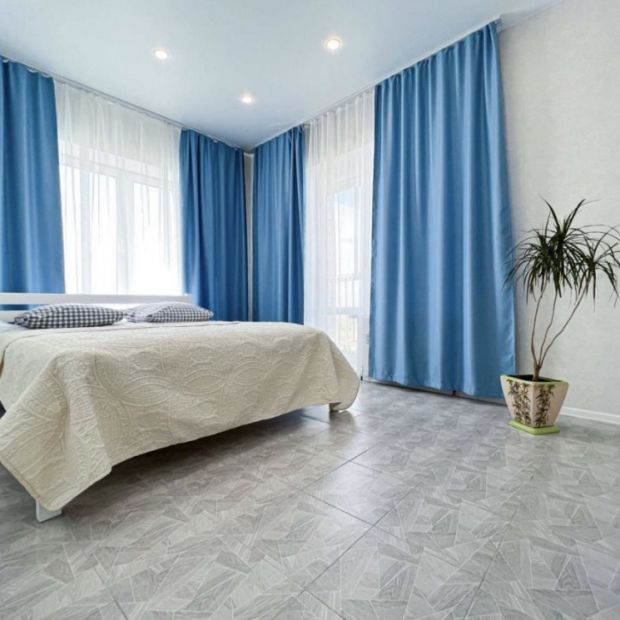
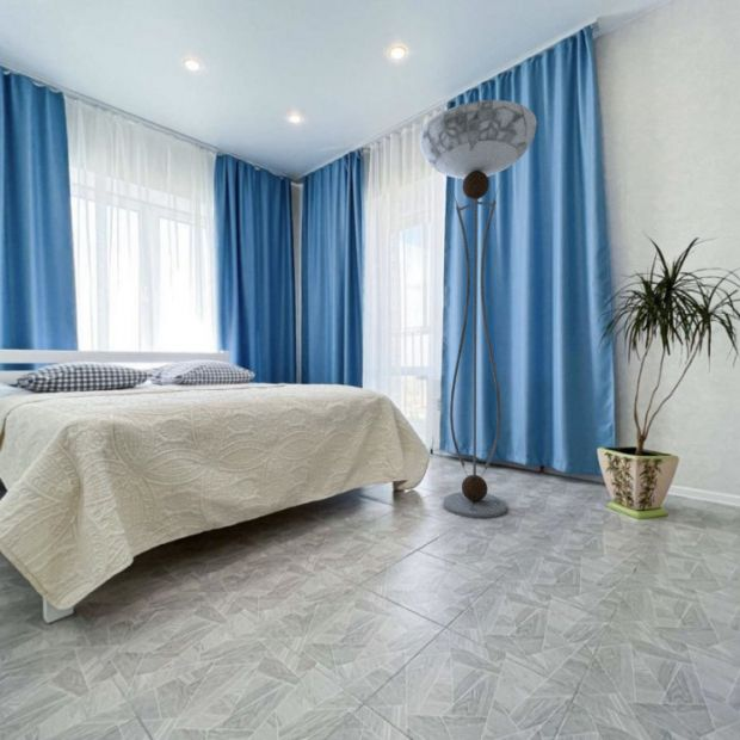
+ floor lamp [418,99,538,519]
